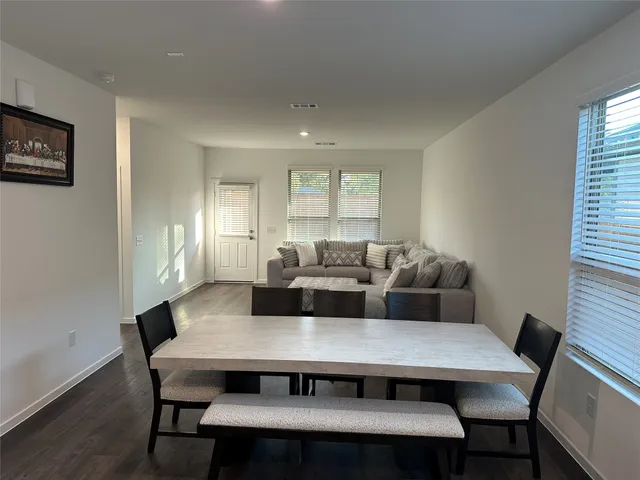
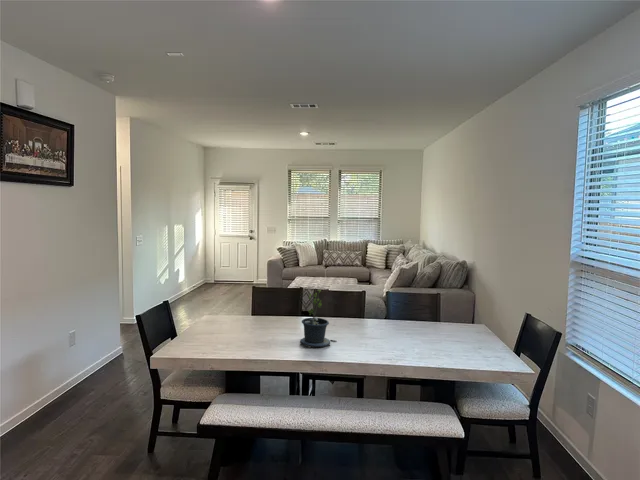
+ potted plant [299,288,336,349]
